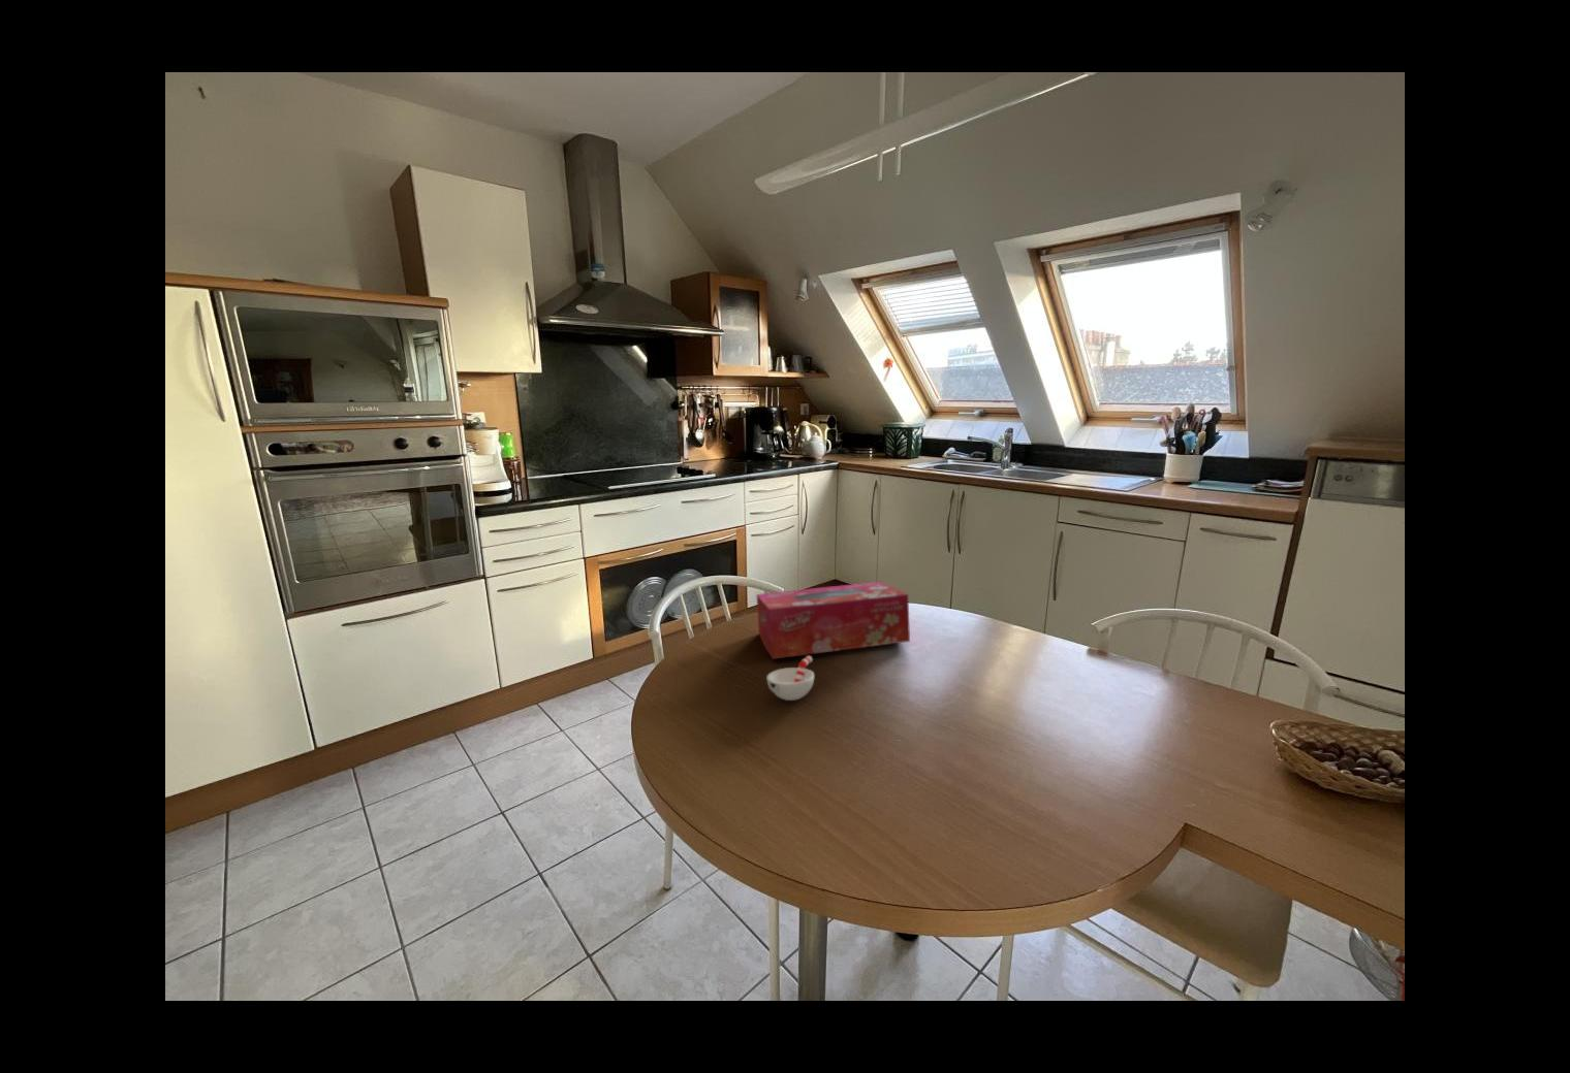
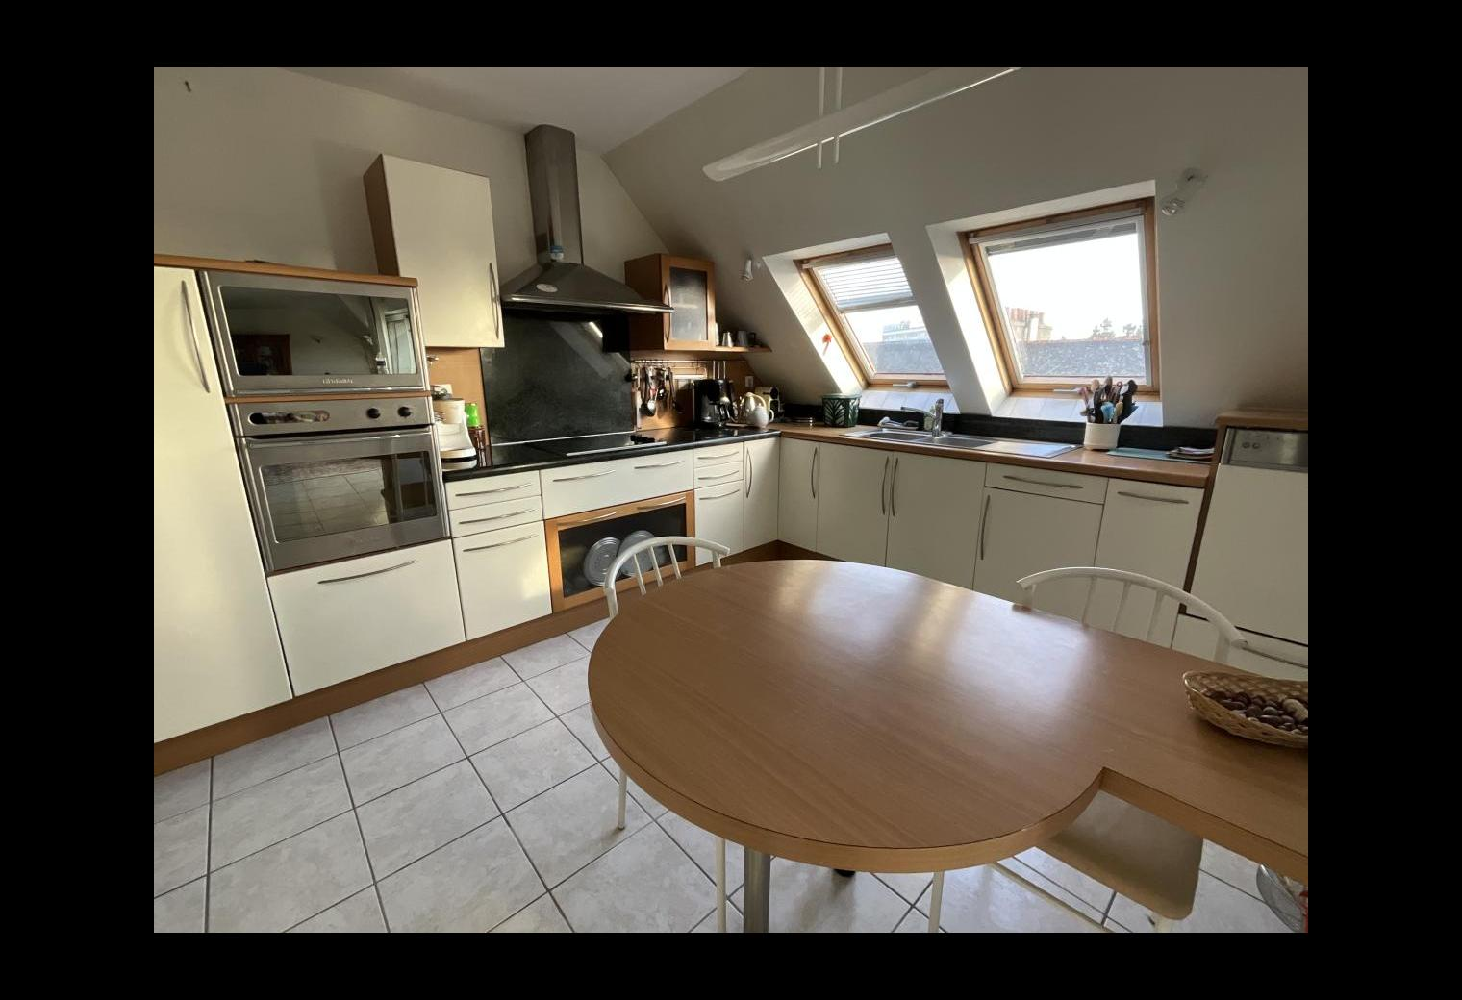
- tissue box [755,581,911,659]
- cup [766,656,815,701]
